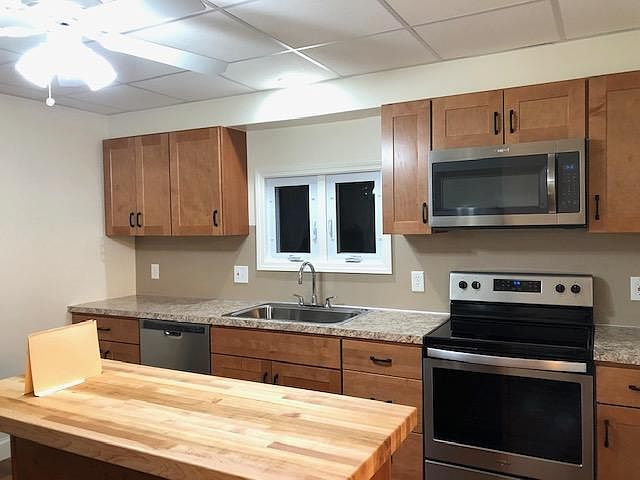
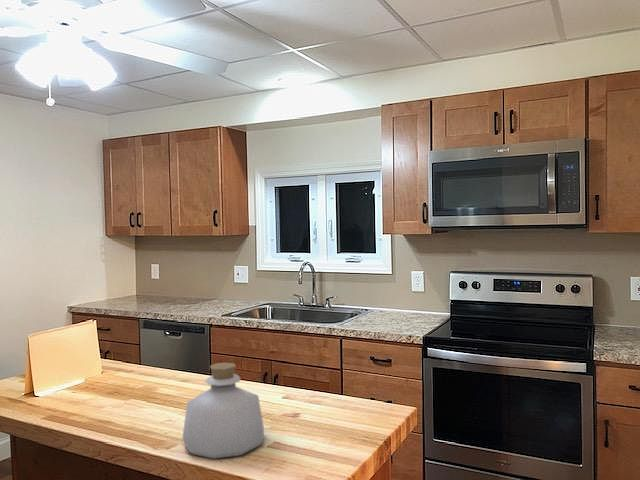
+ bottle [181,362,265,460]
